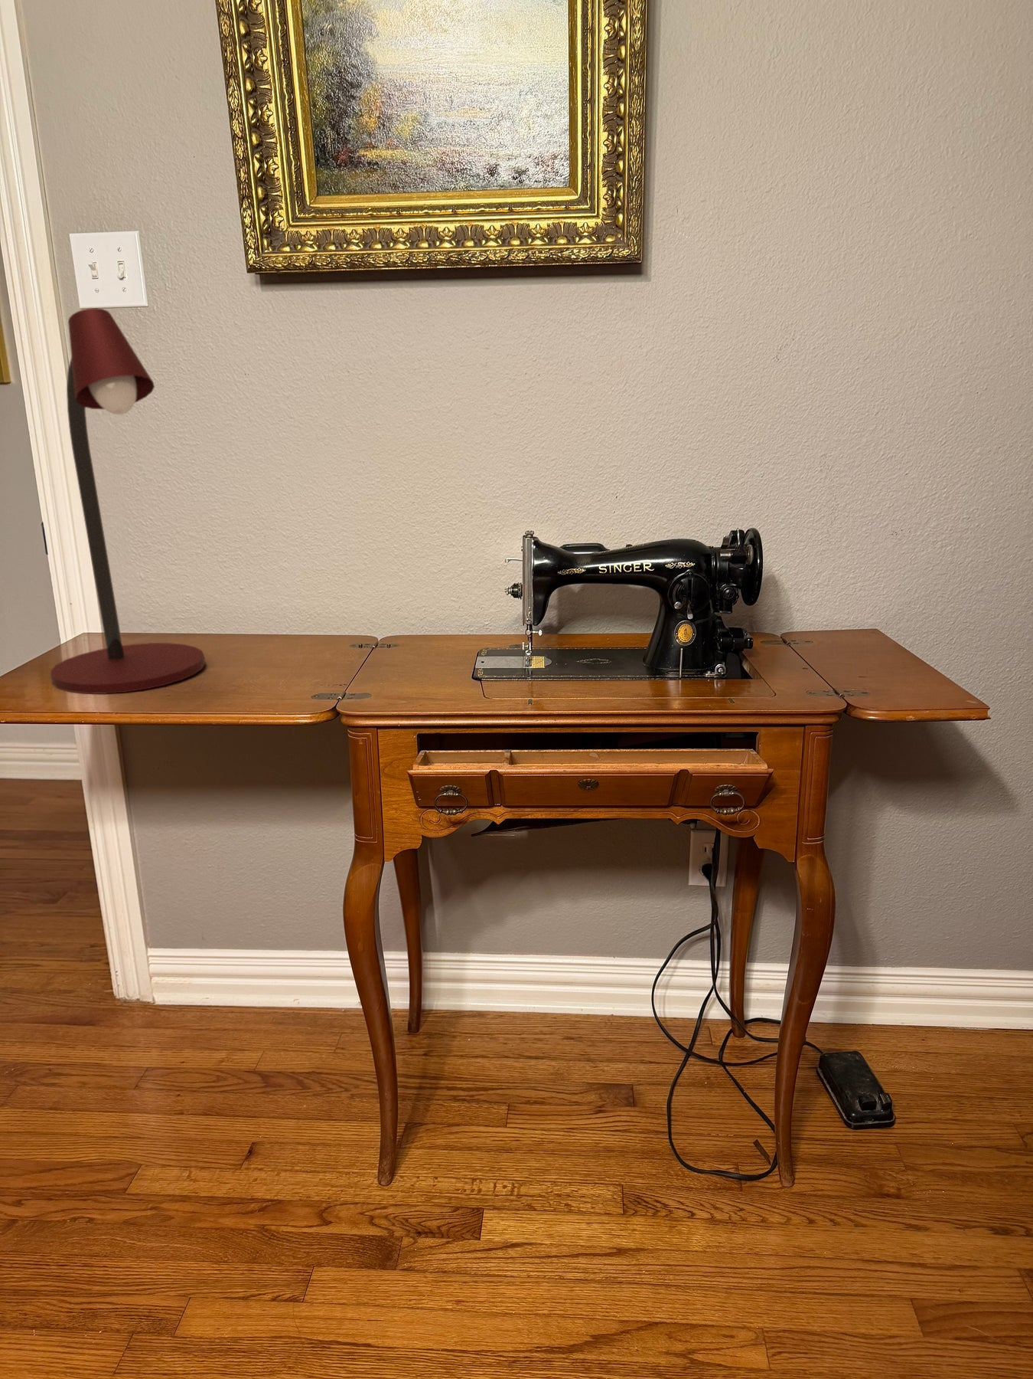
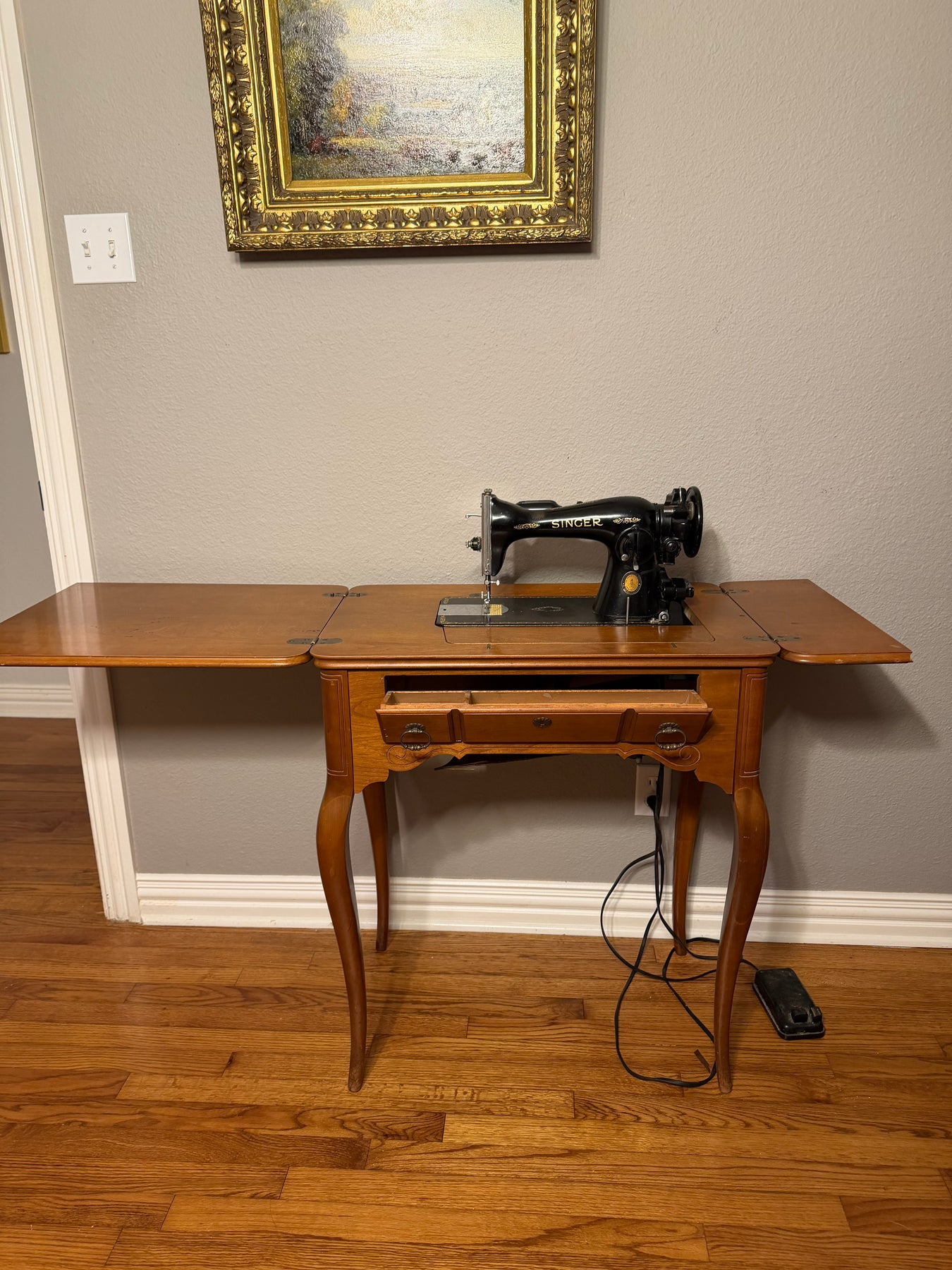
- desk lamp [50,307,206,695]
